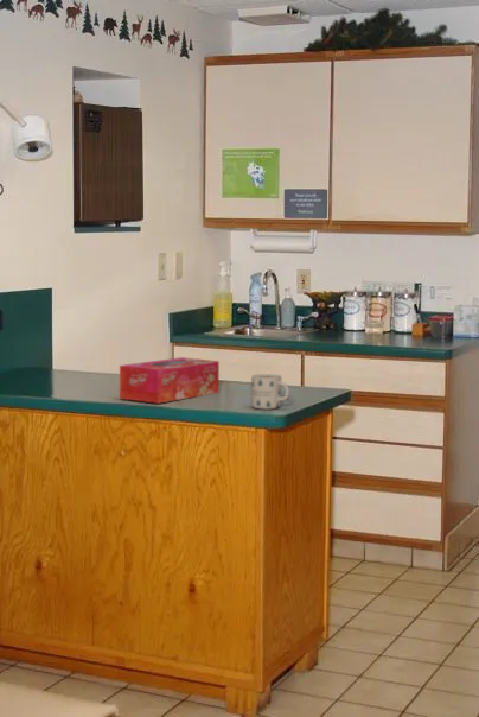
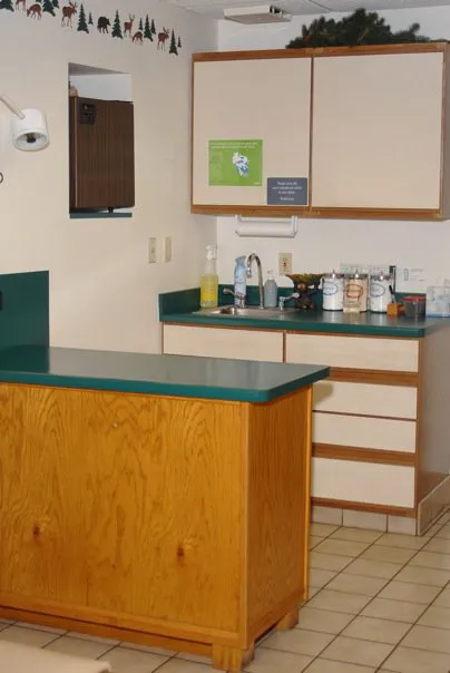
- tissue box [119,356,221,405]
- mug [250,373,290,411]
